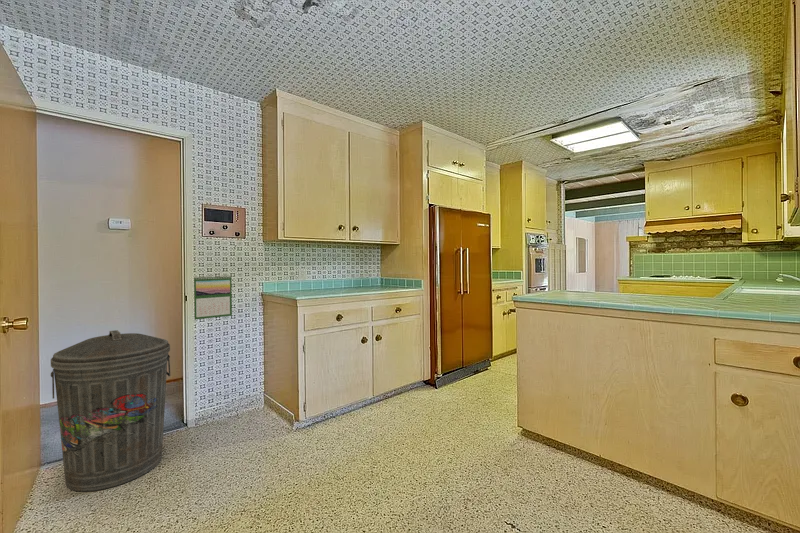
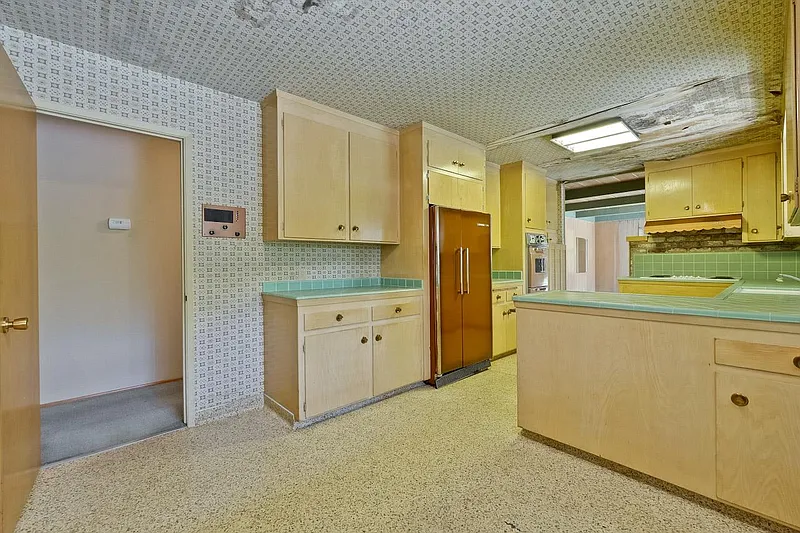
- calendar [193,274,233,320]
- trash can [50,329,171,492]
